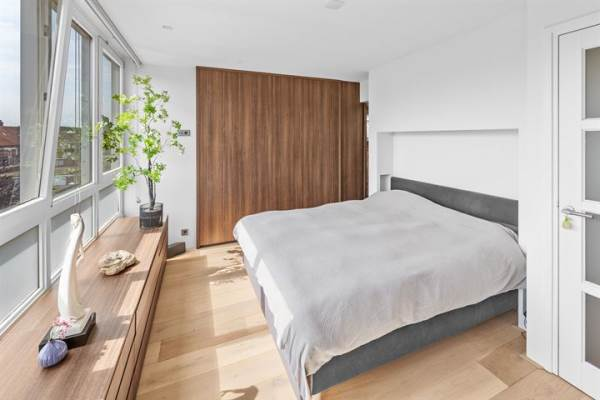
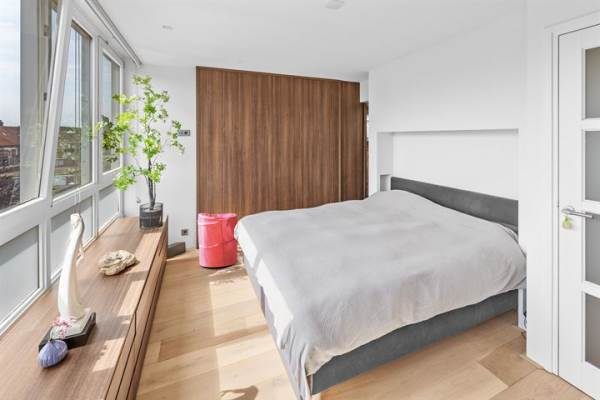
+ laundry hamper [197,212,239,268]
